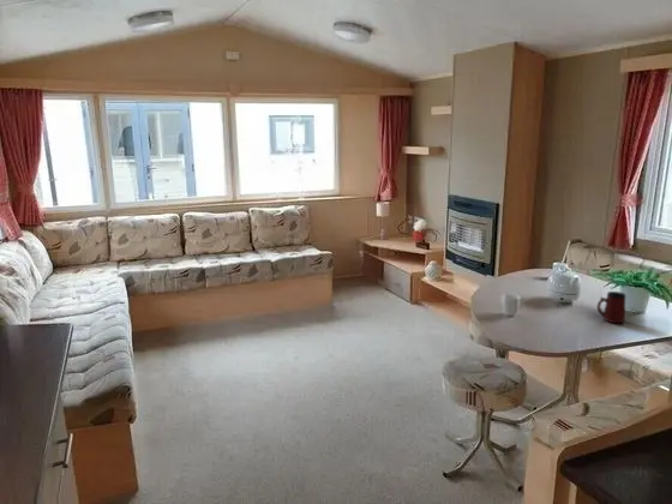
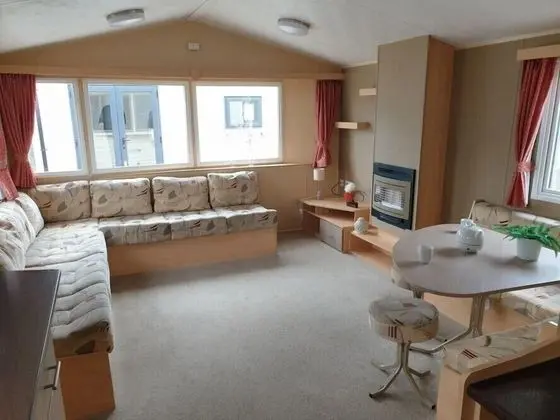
- mug [596,290,628,324]
